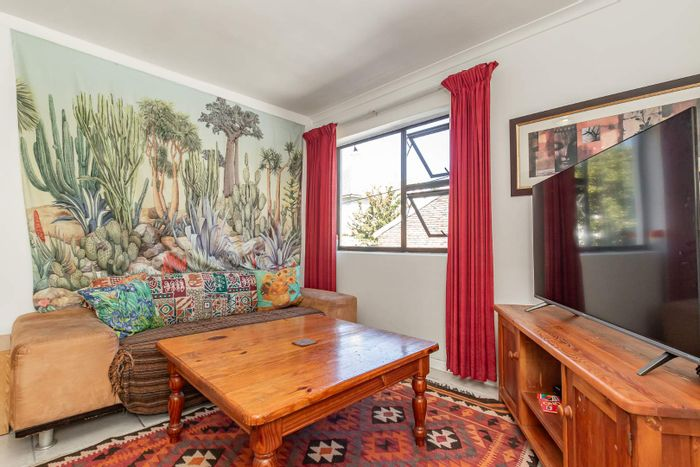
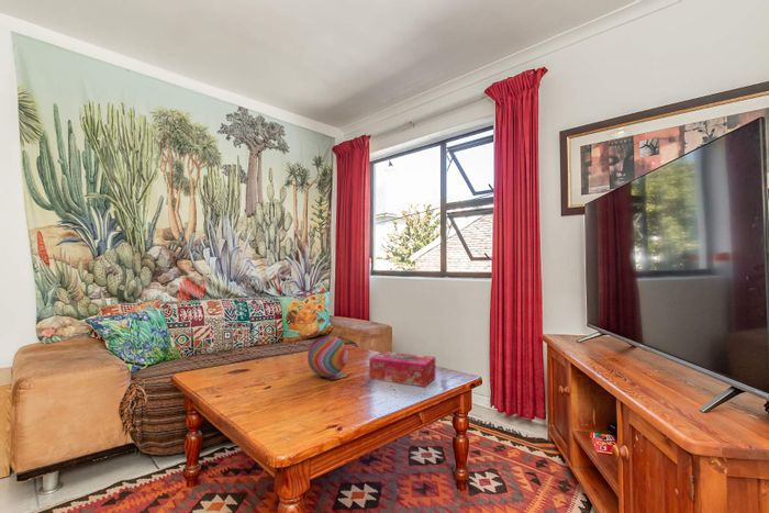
+ decorative ball [307,334,349,378]
+ tissue box [368,350,437,388]
